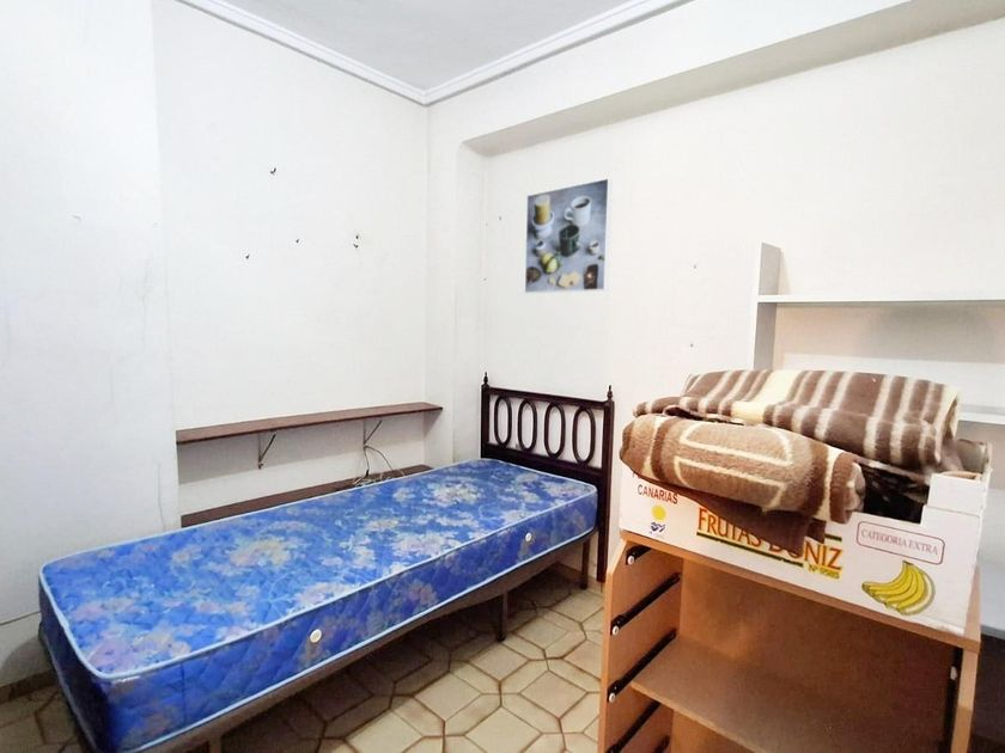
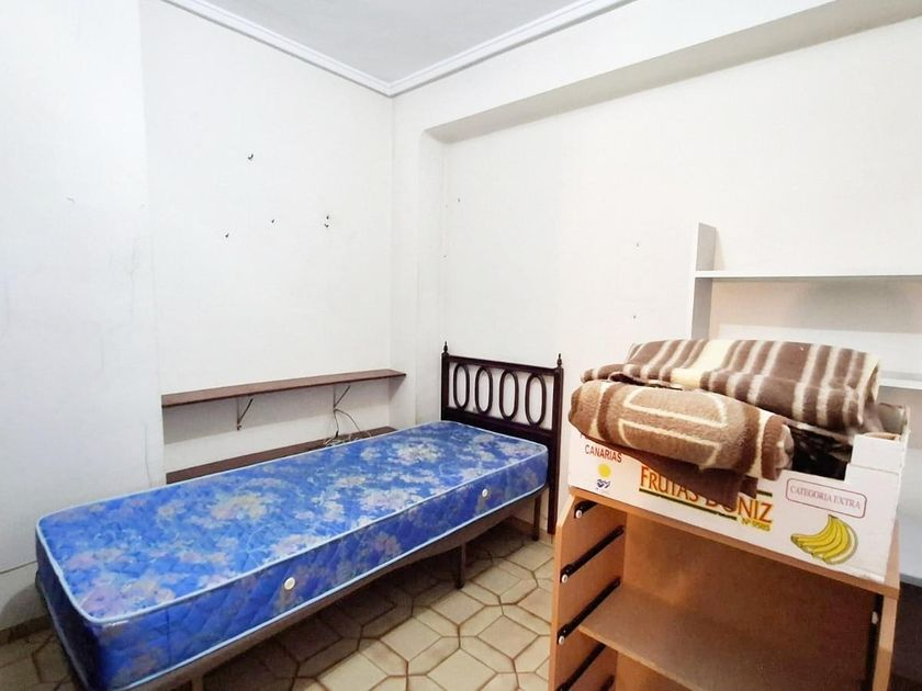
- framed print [523,177,614,294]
